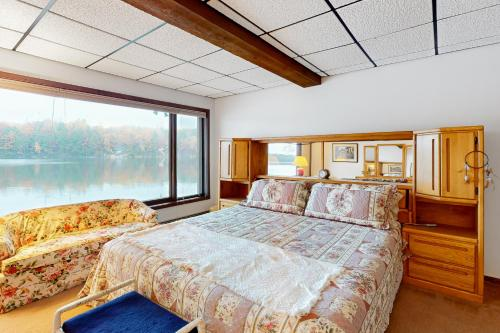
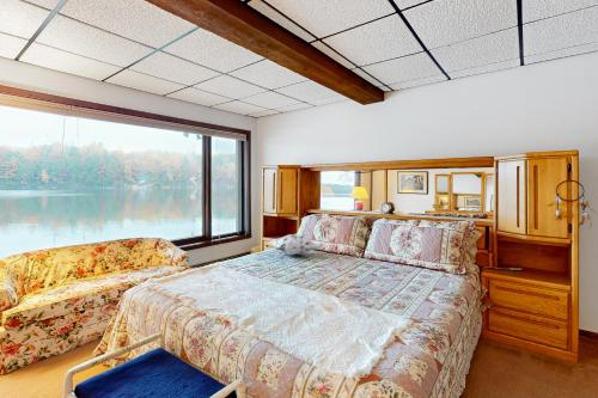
+ decorative pillow [269,233,322,256]
